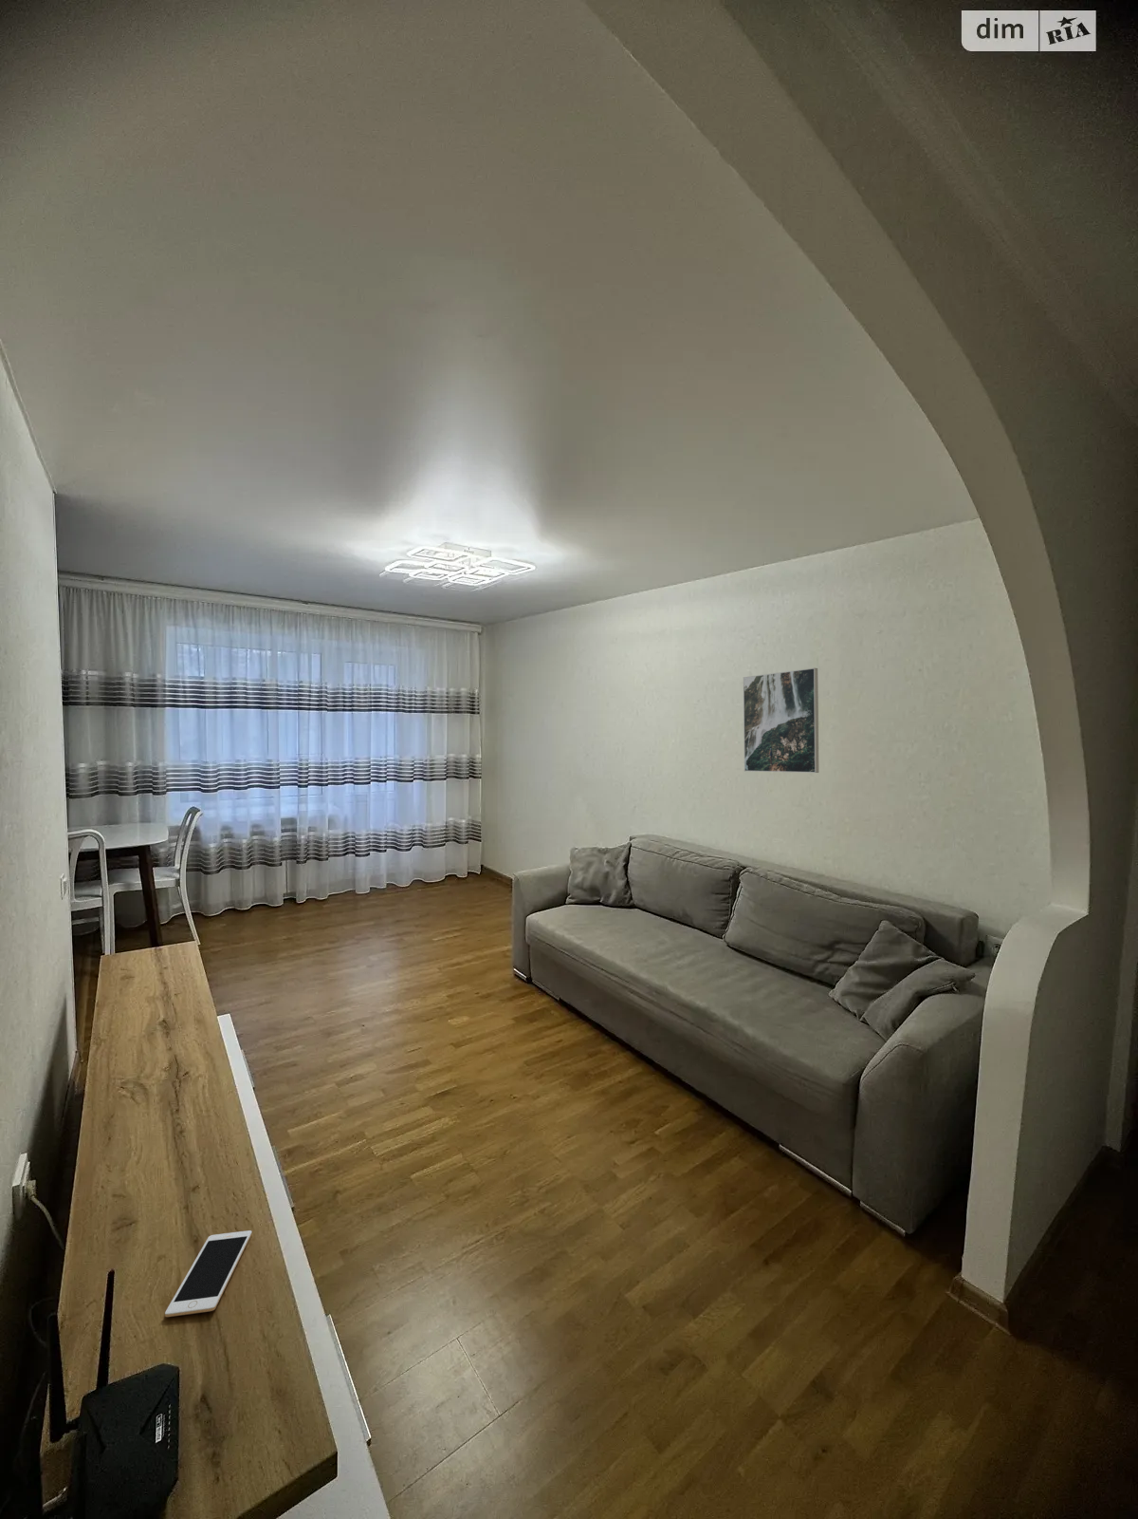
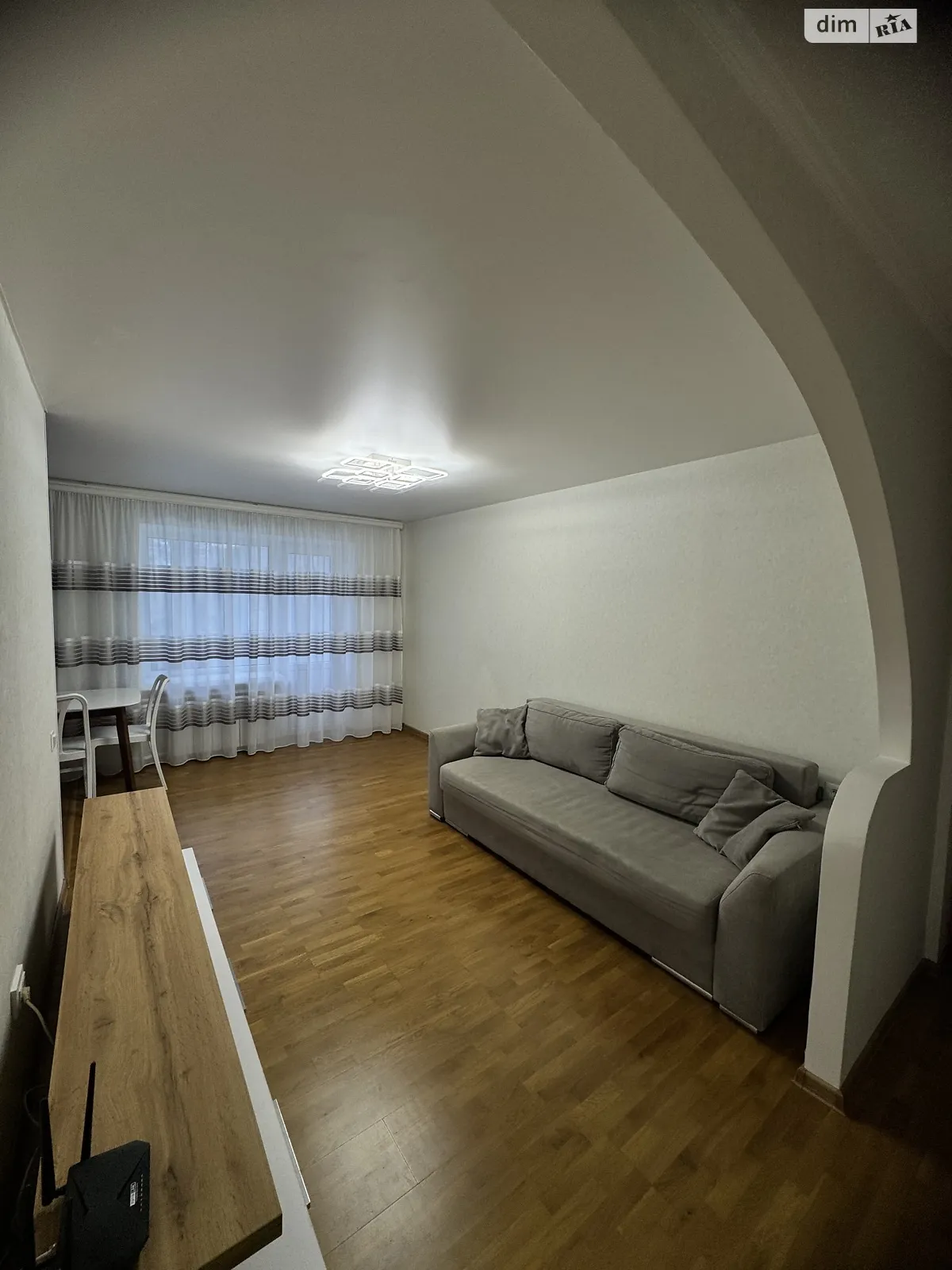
- cell phone [164,1230,252,1318]
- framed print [742,667,819,774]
